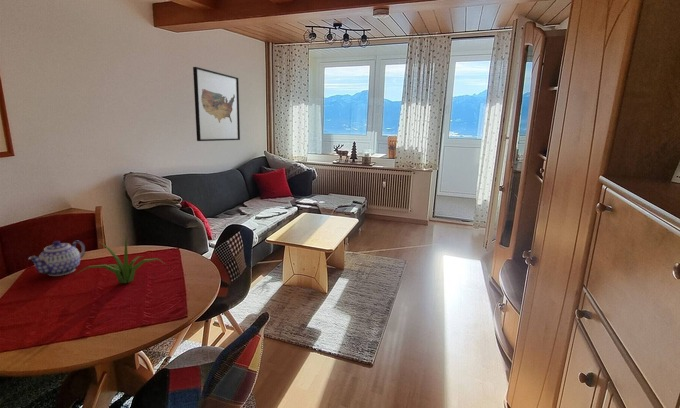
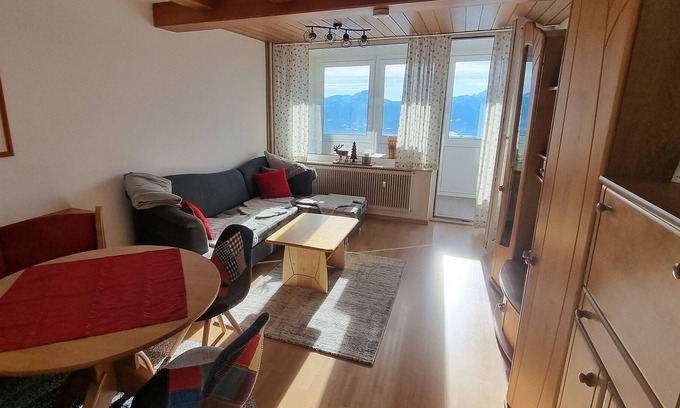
- teapot [27,240,86,277]
- wall art [192,66,241,142]
- plant [75,234,166,284]
